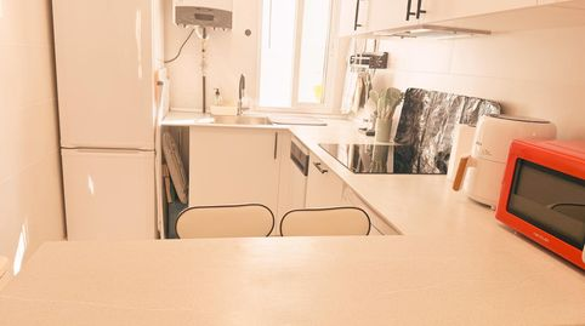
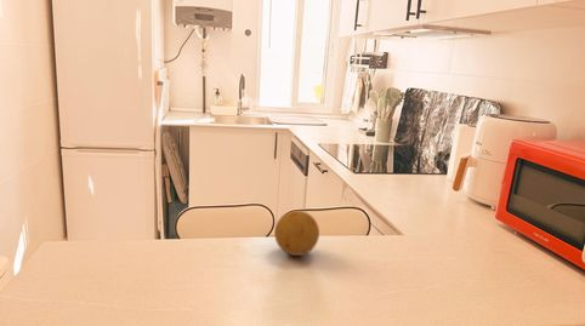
+ fruit [273,210,320,257]
